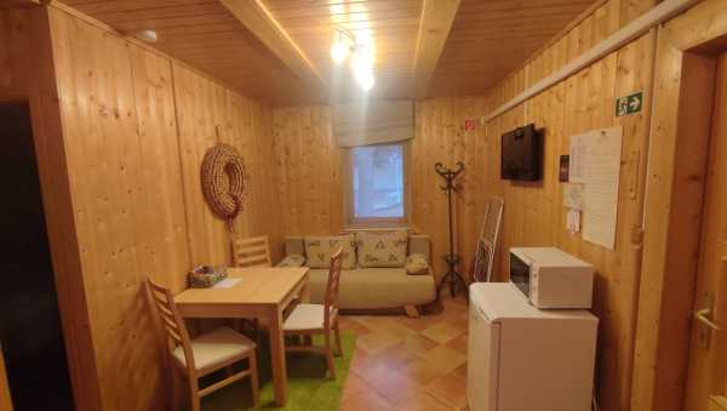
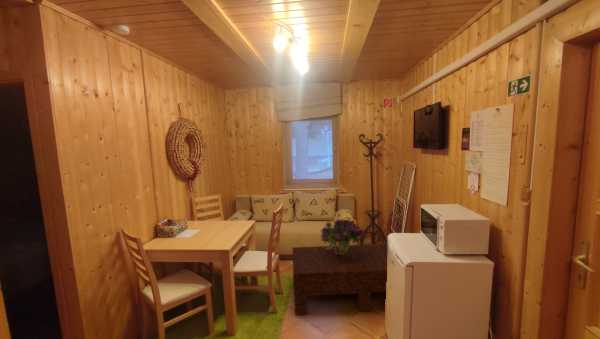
+ coffee table [292,243,388,316]
+ bouquet [319,217,367,255]
